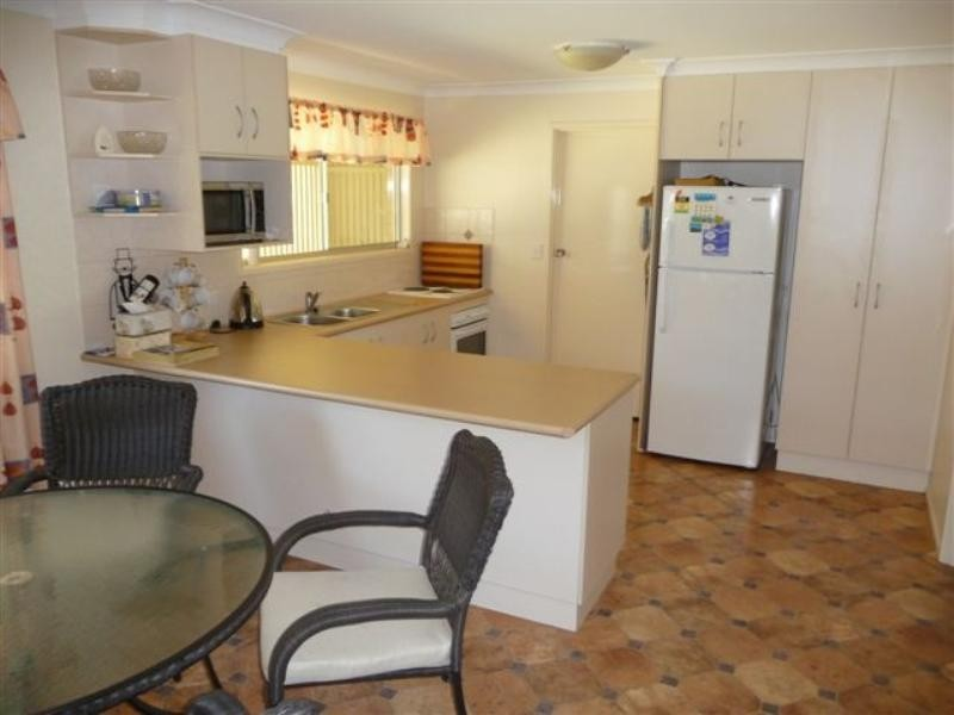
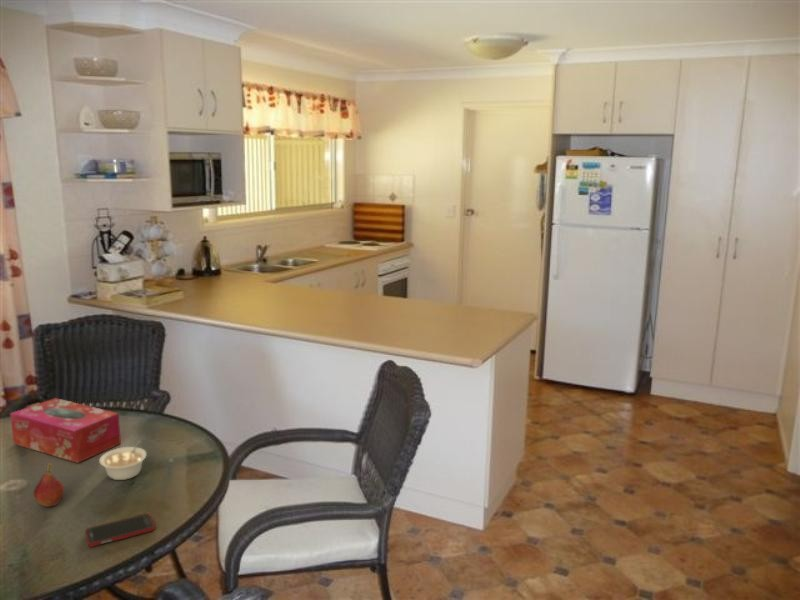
+ legume [98,439,148,481]
+ fruit [33,462,65,507]
+ cell phone [84,513,156,548]
+ tissue box [9,397,122,464]
